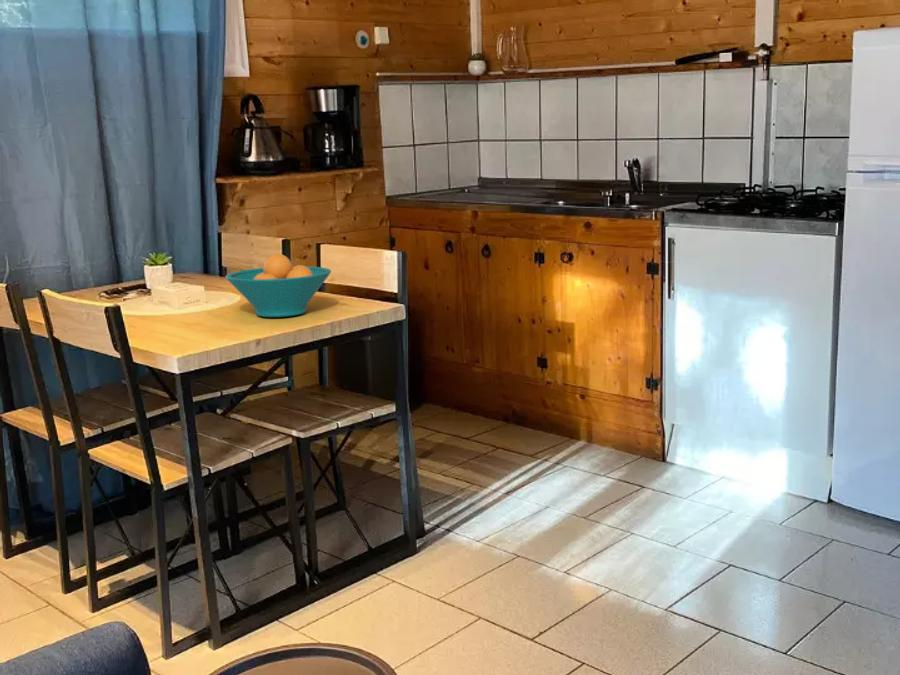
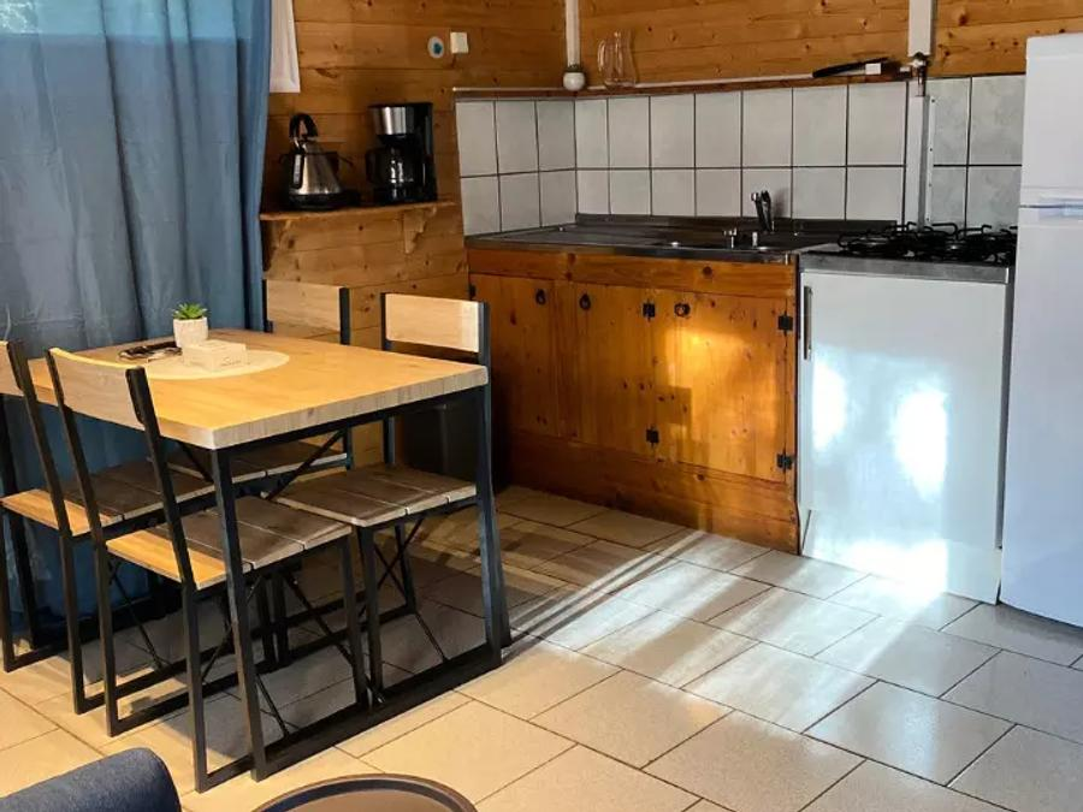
- fruit bowl [225,253,332,318]
